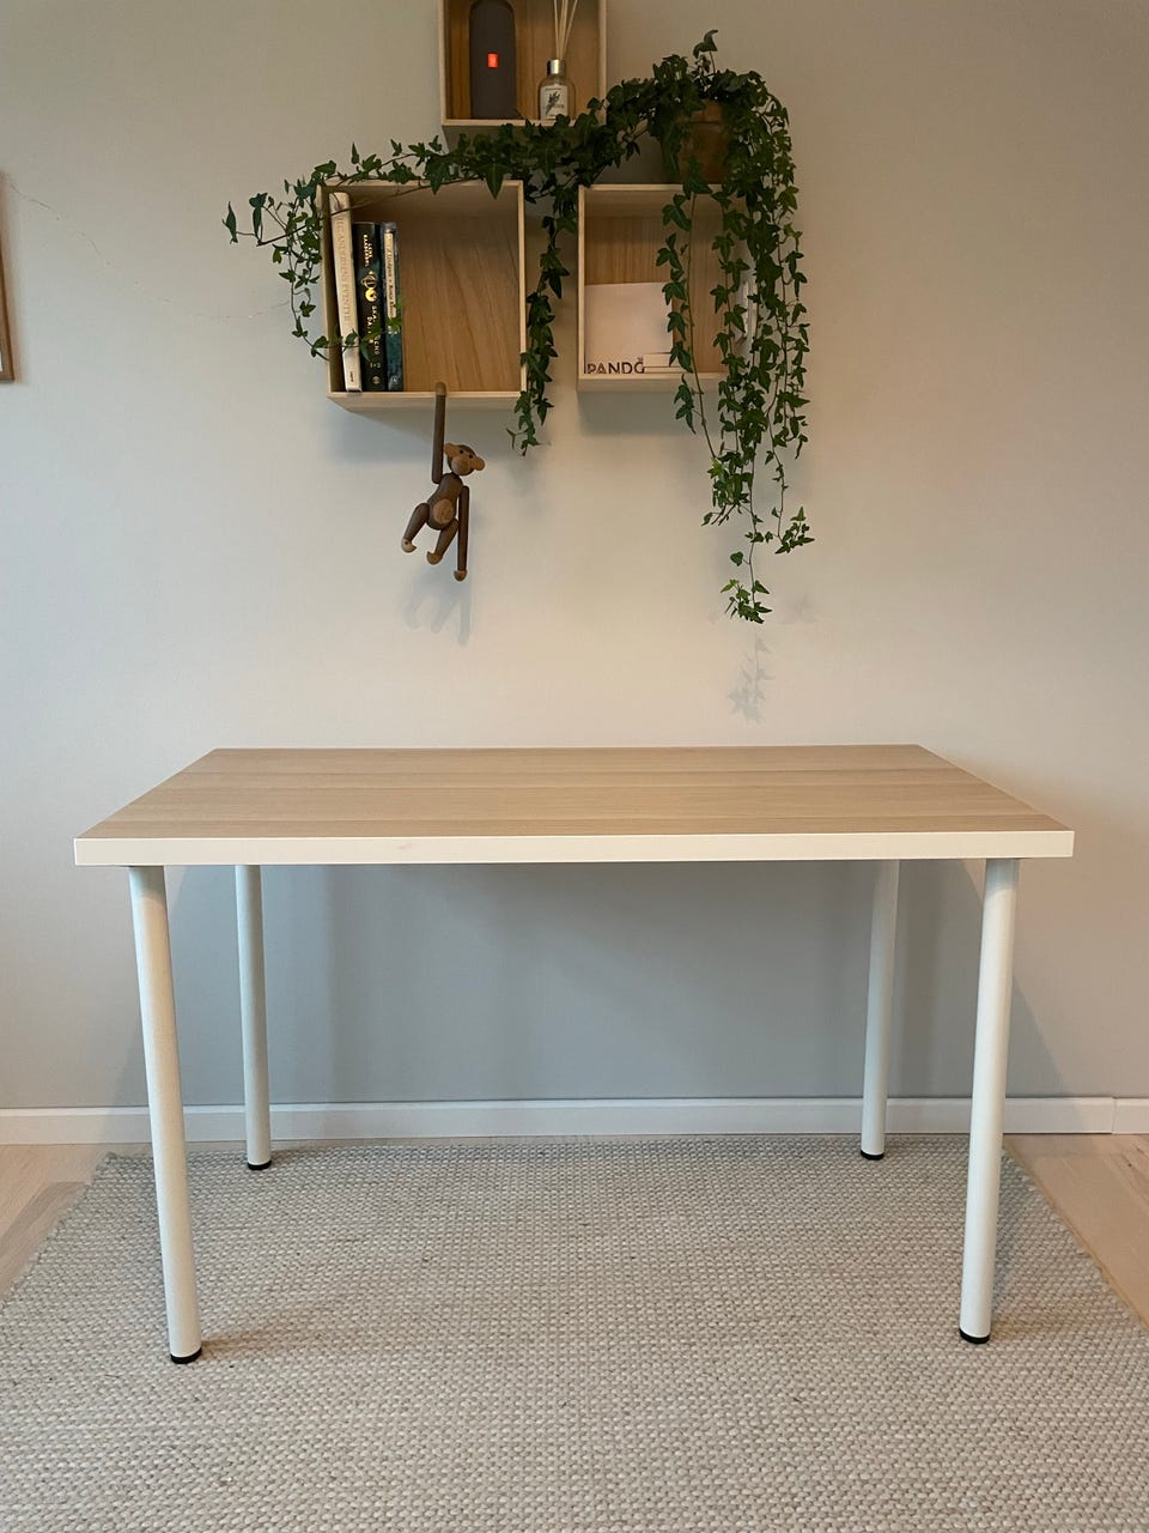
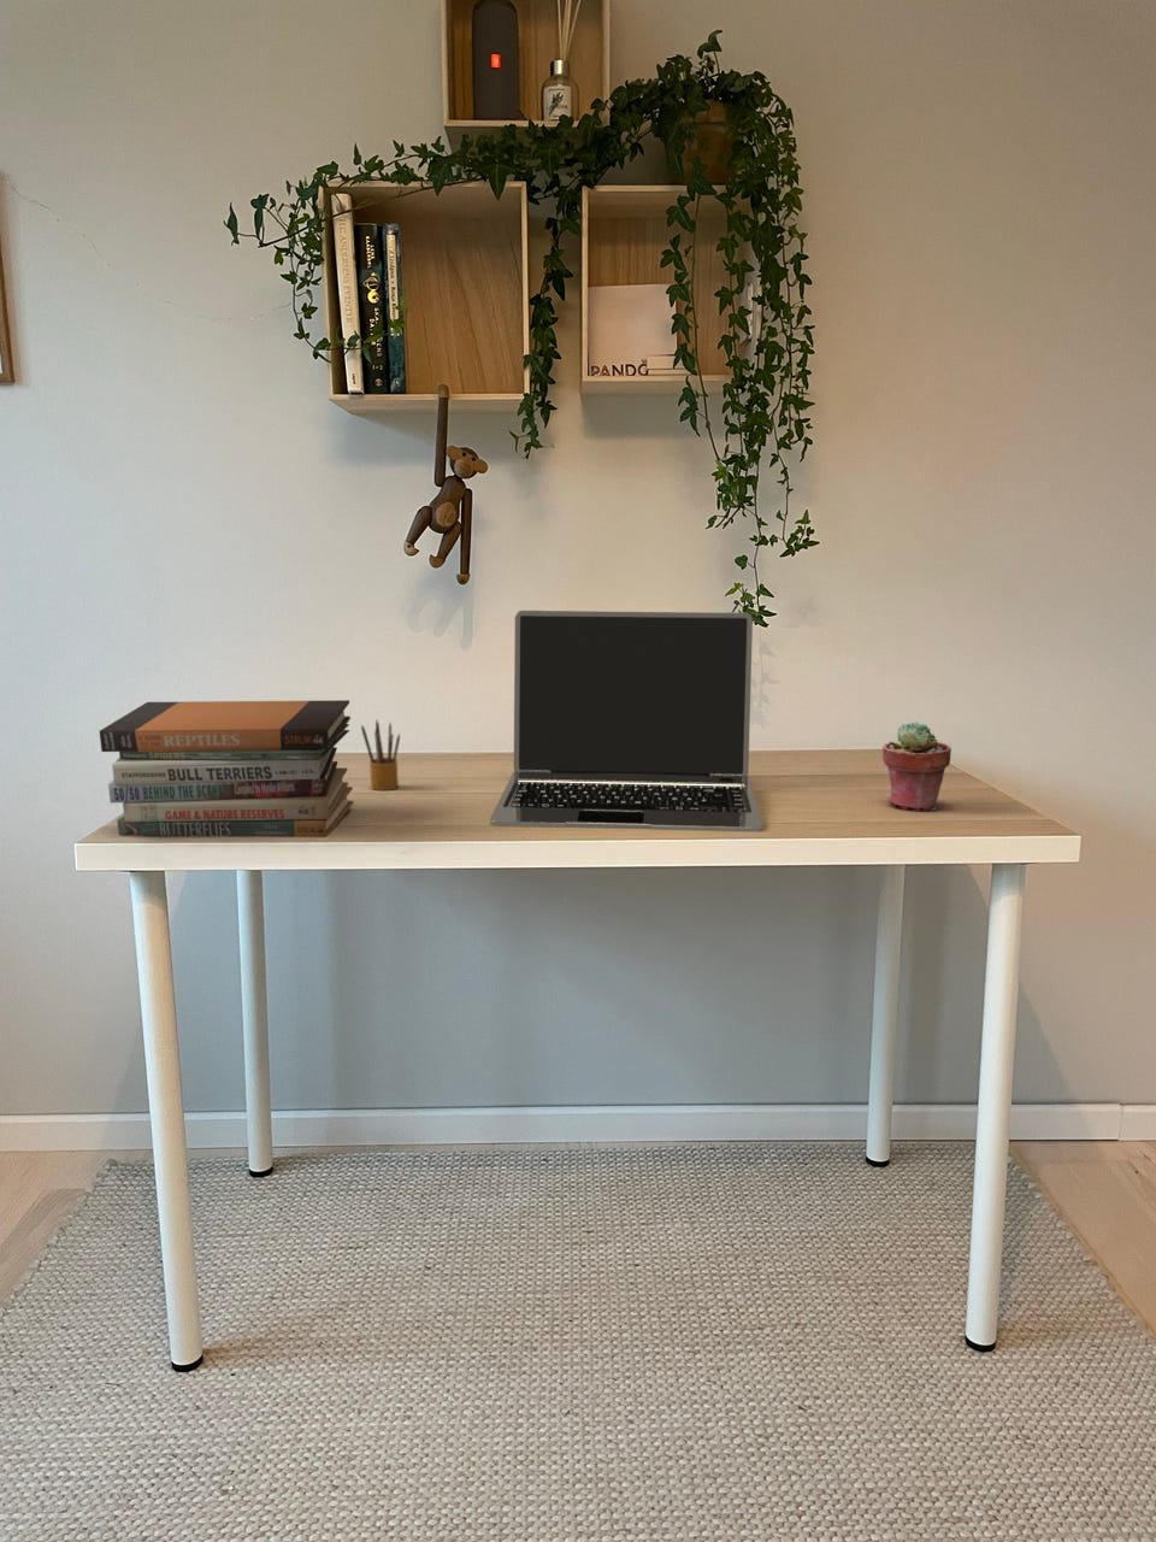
+ potted succulent [882,720,952,812]
+ laptop [489,610,764,833]
+ pencil box [361,718,401,792]
+ book stack [98,698,355,839]
